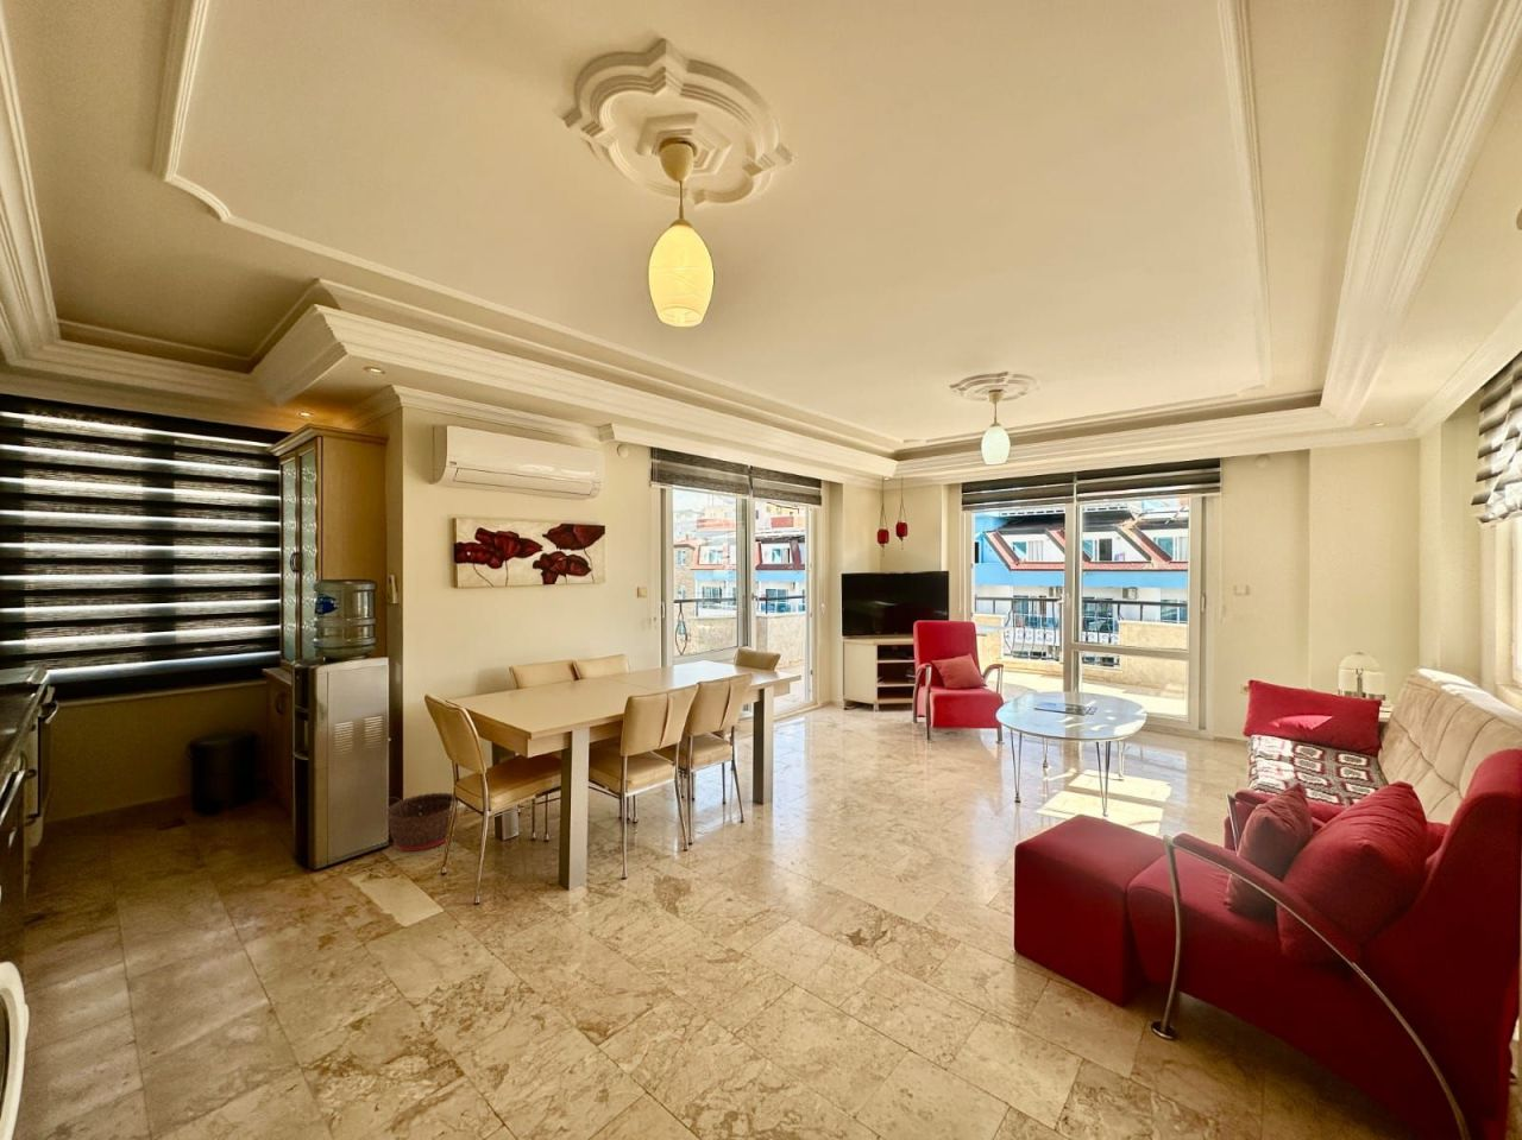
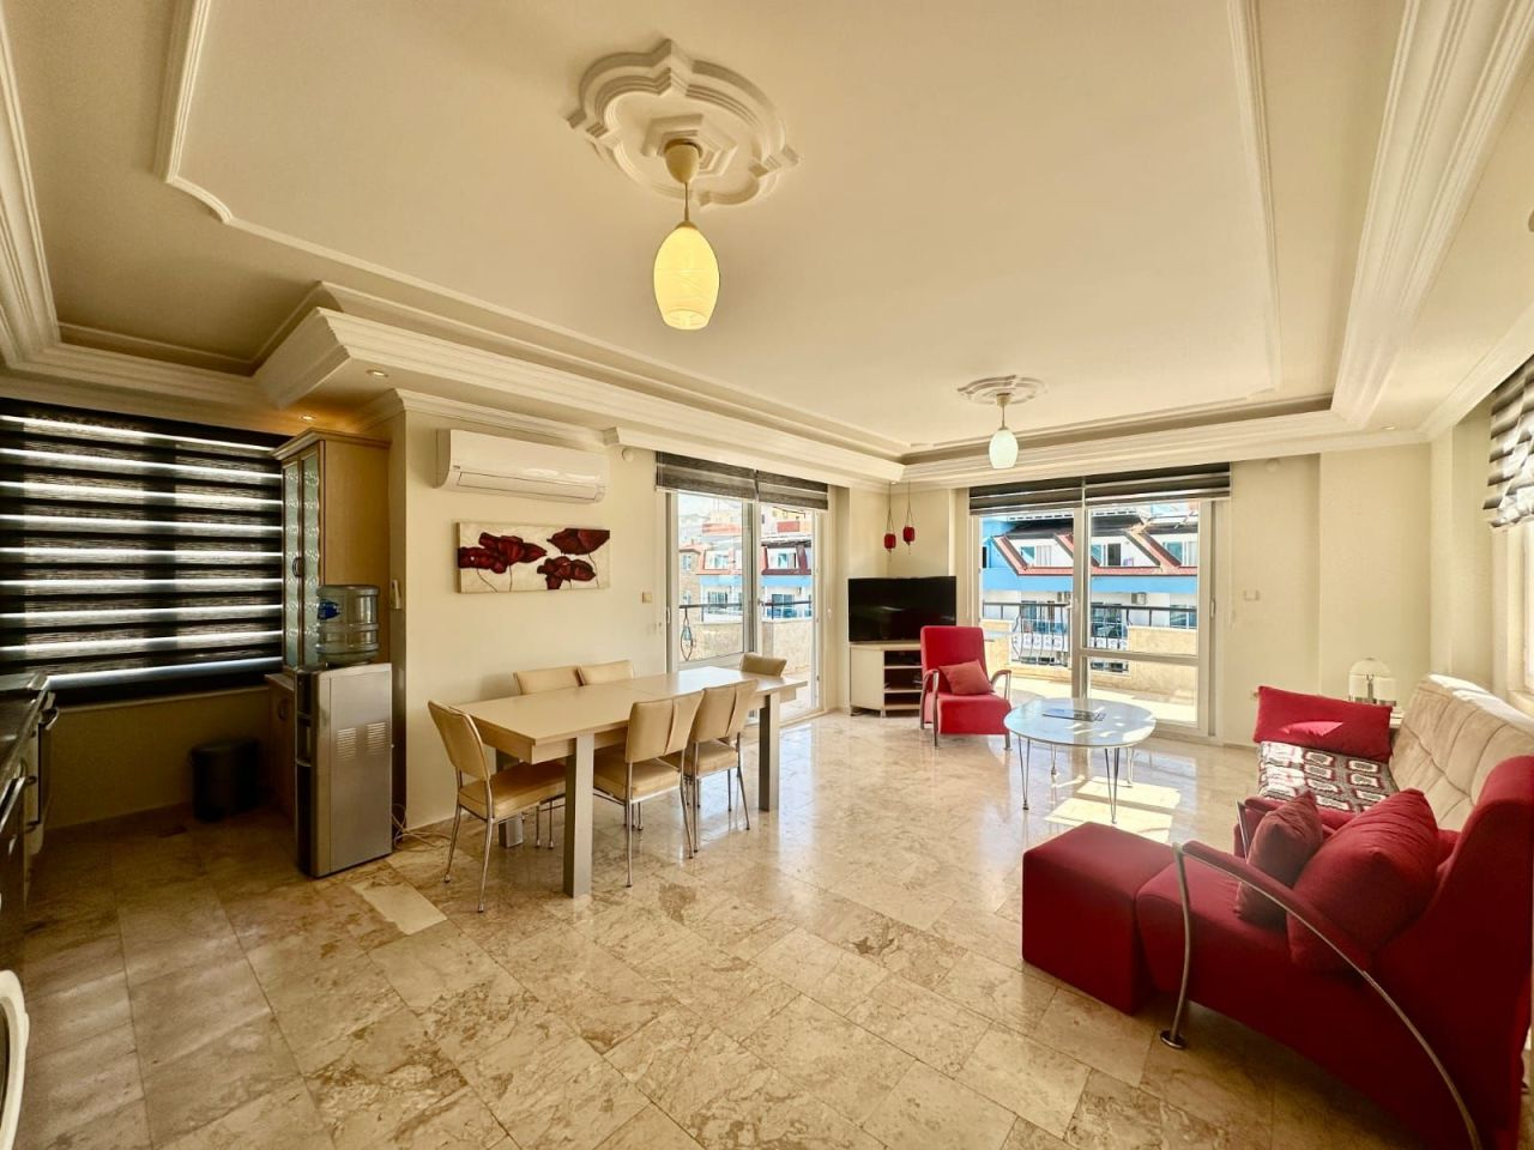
- basket [386,792,461,853]
